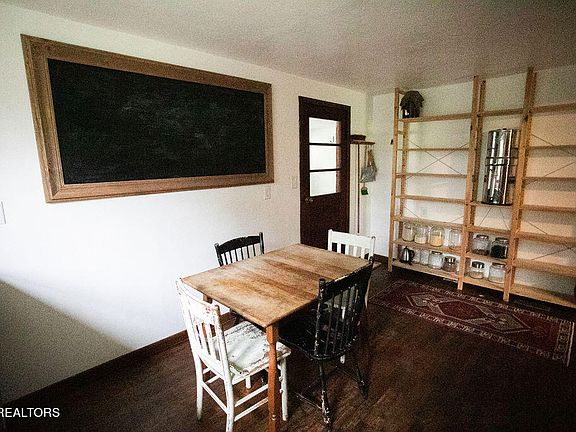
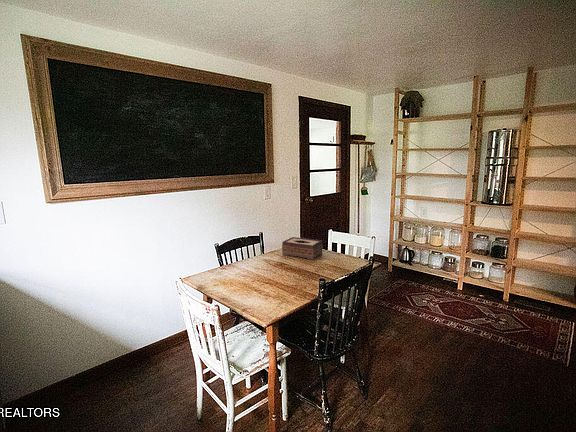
+ tissue box [281,236,324,261]
